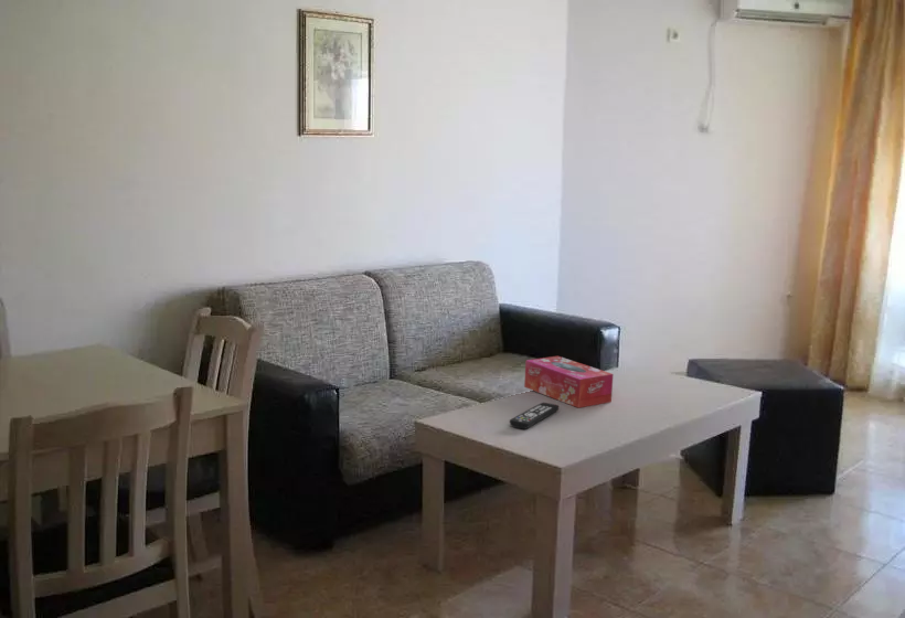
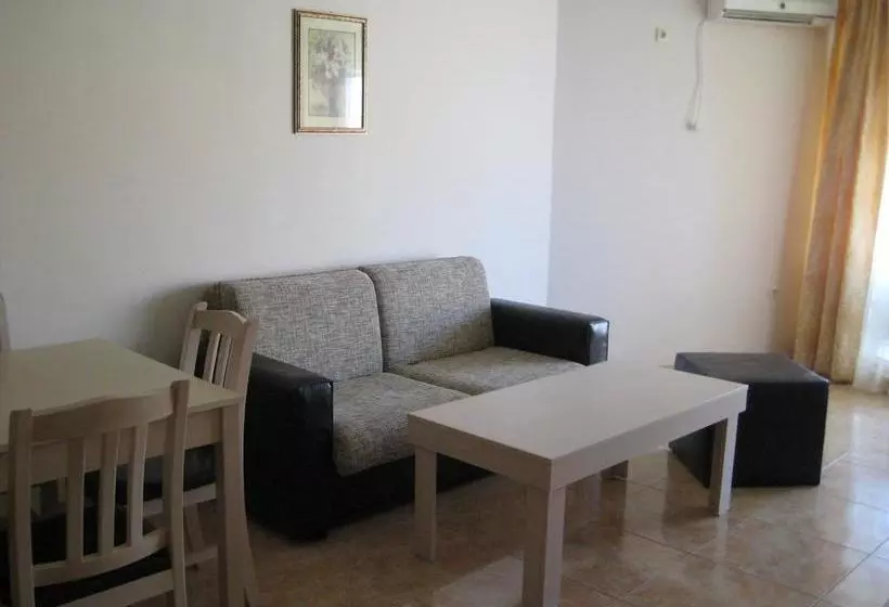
- tissue box [523,355,615,409]
- remote control [509,402,560,430]
